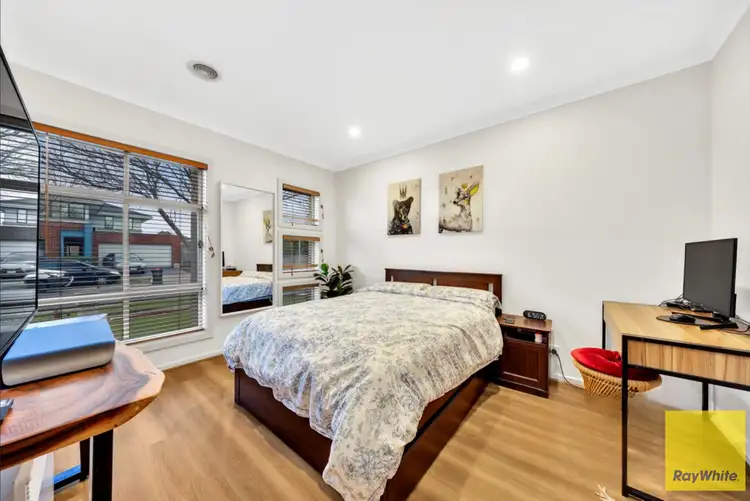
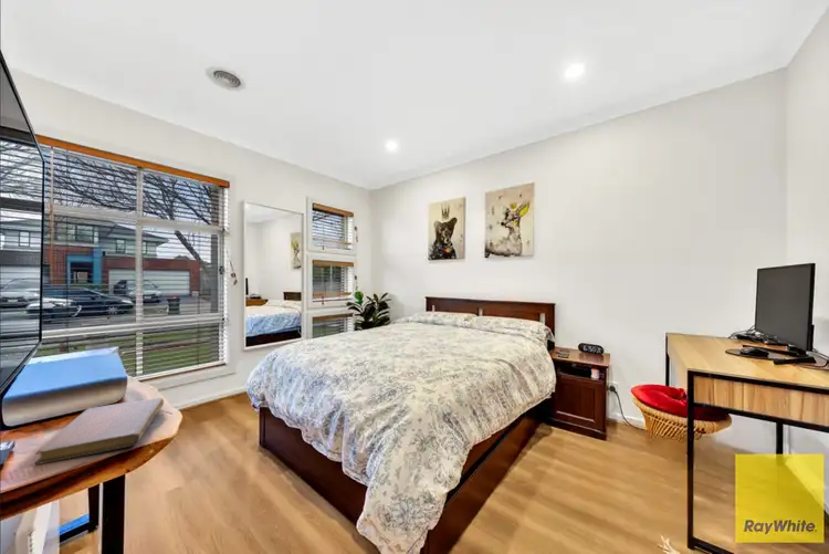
+ notebook [34,397,165,466]
